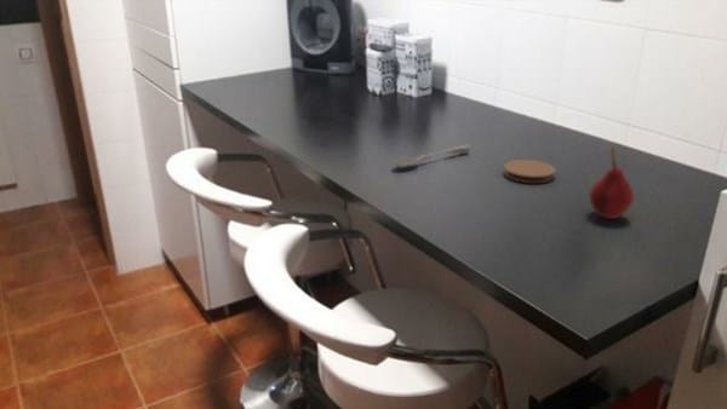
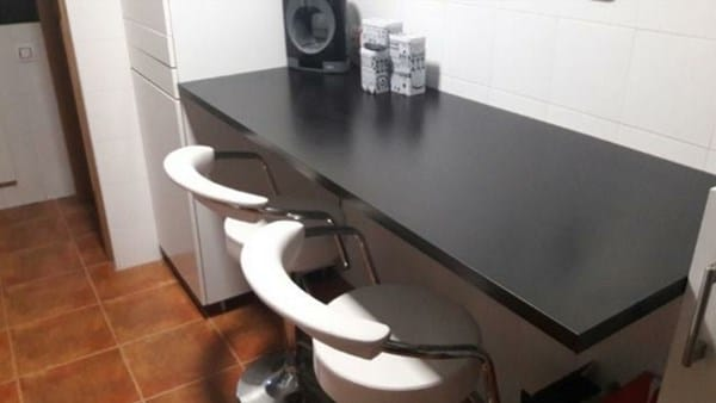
- coaster [503,159,557,184]
- soupspoon [391,143,471,169]
- fruit [589,146,635,220]
